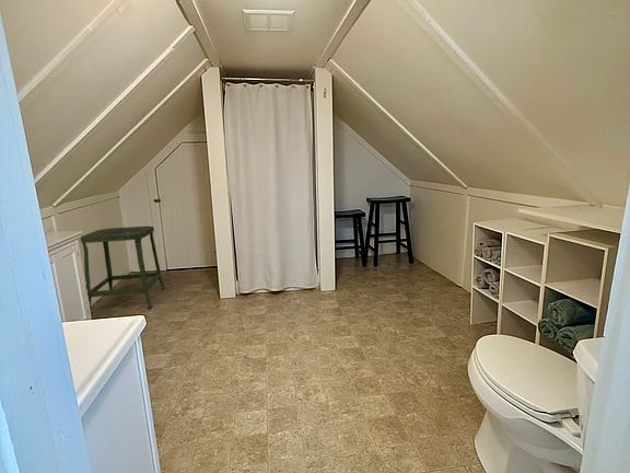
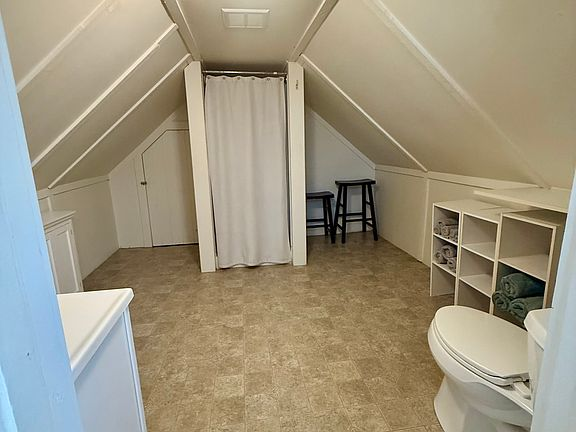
- stool [80,226,166,314]
